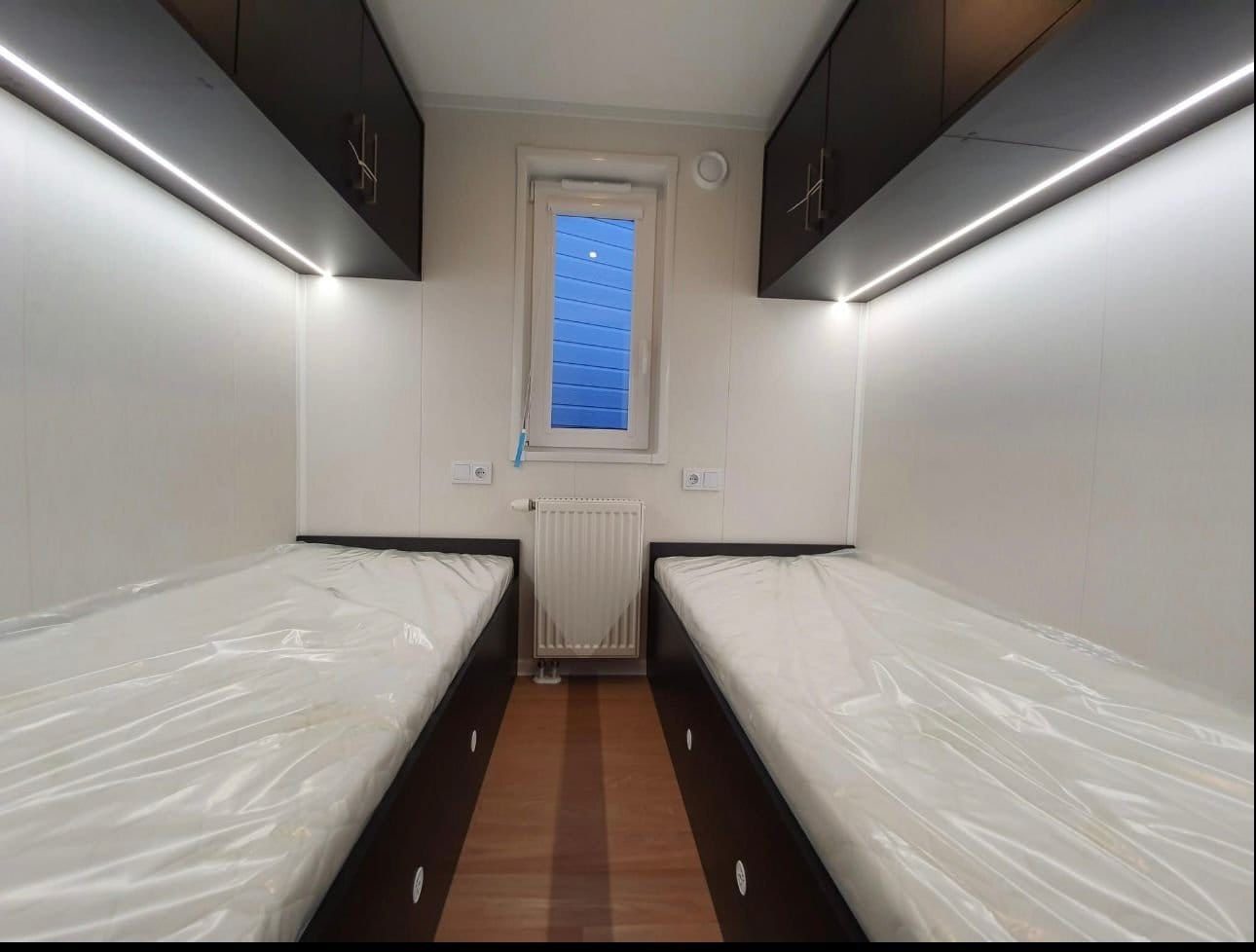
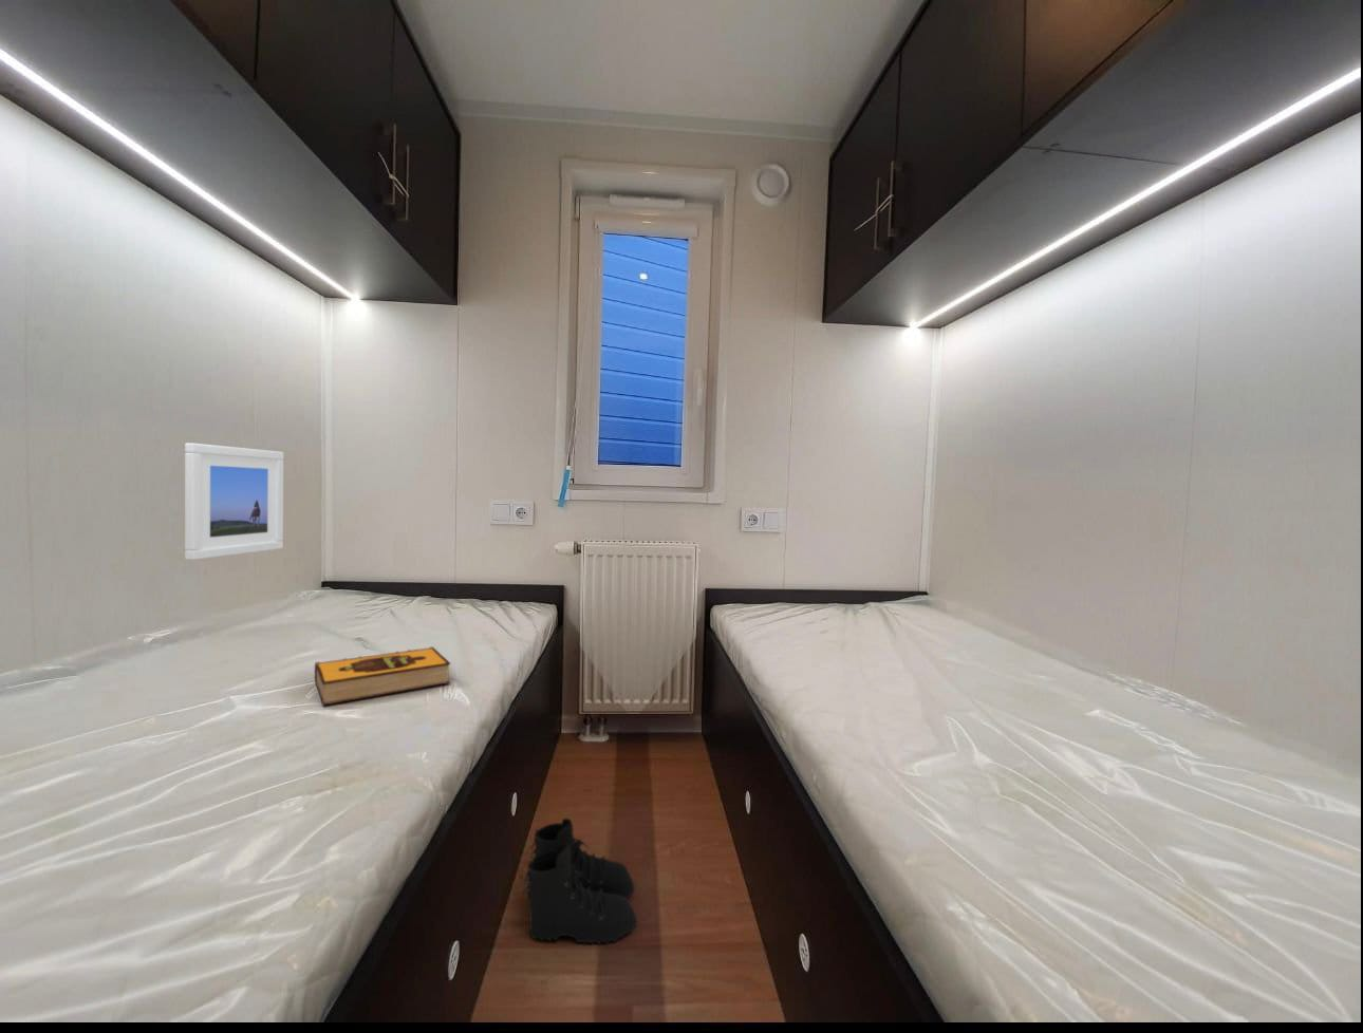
+ boots [522,817,638,945]
+ hardback book [314,646,453,706]
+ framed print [183,442,285,561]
